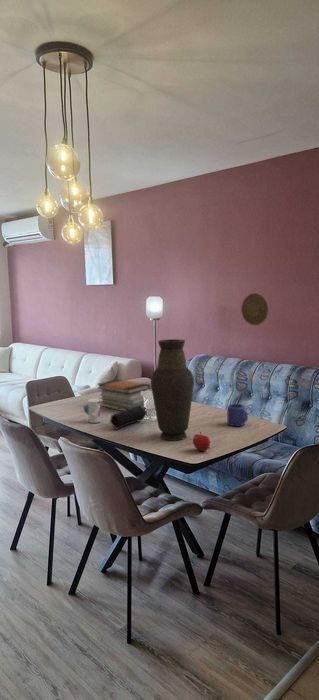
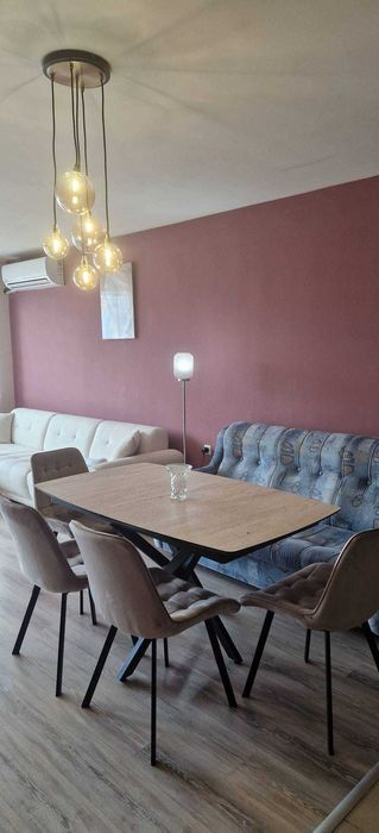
- toy [82,398,101,424]
- vase [150,338,195,442]
- book stack [96,379,151,412]
- apple [192,431,211,452]
- mug [226,403,249,427]
- pencil case [109,406,148,430]
- decorative plate [240,292,270,326]
